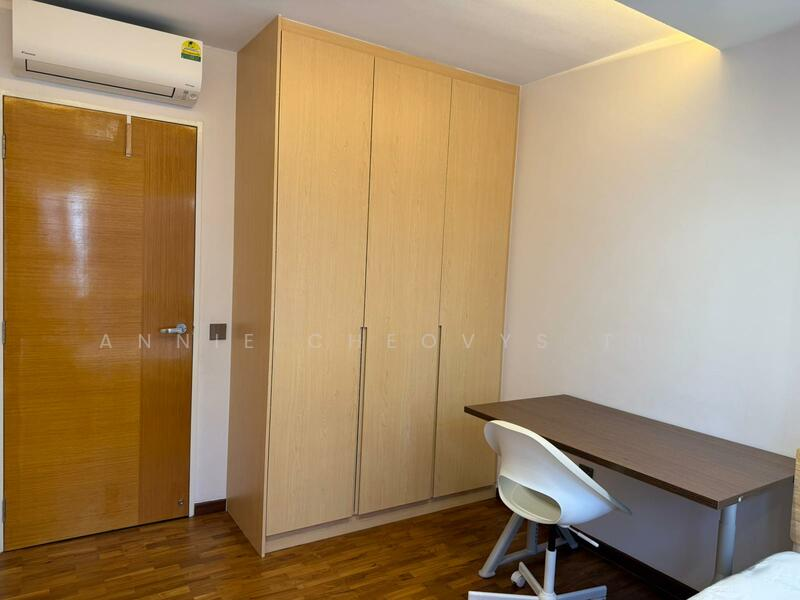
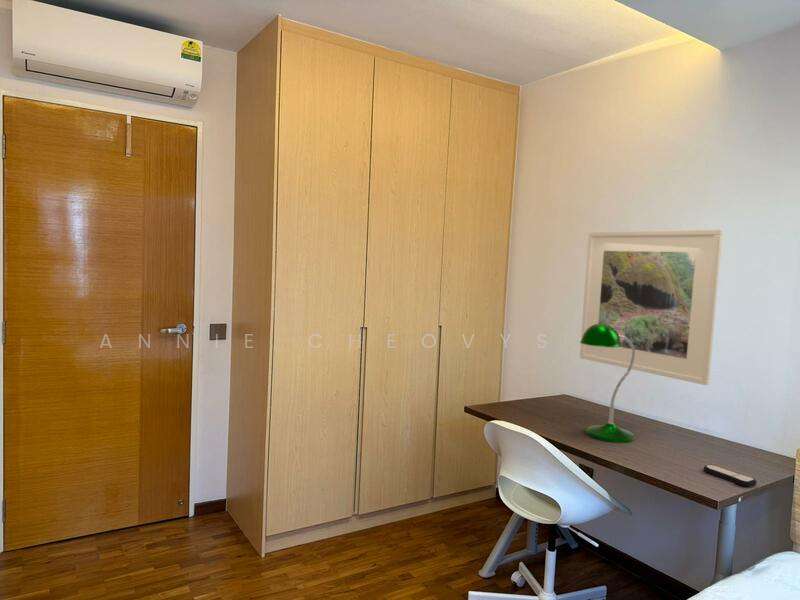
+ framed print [579,228,724,386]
+ desk lamp [579,324,635,444]
+ remote control [702,464,758,488]
